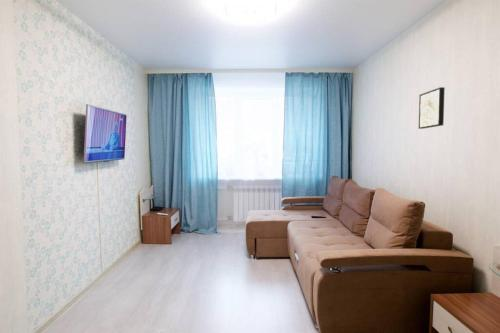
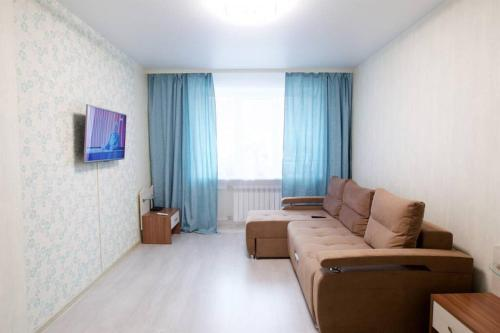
- wall art [418,86,446,130]
